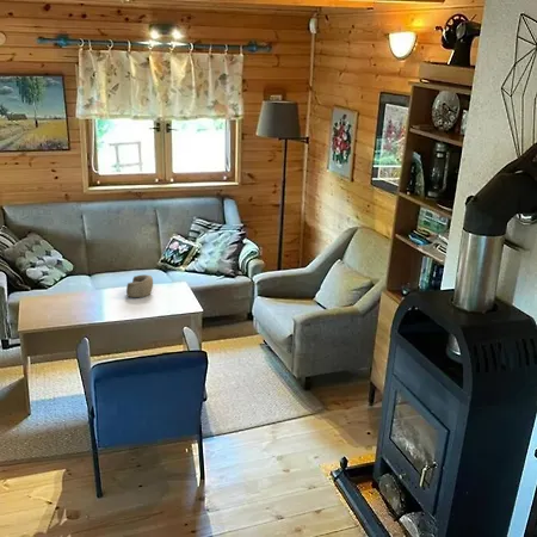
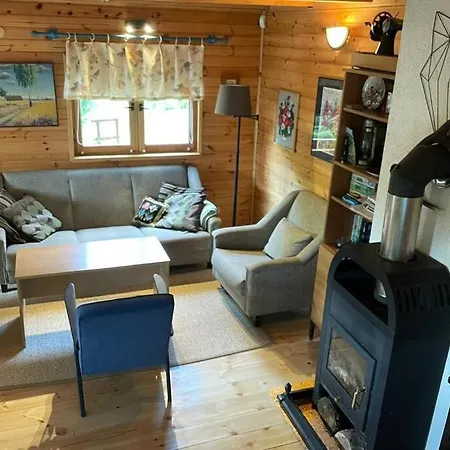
- decorative bowl [125,273,154,298]
